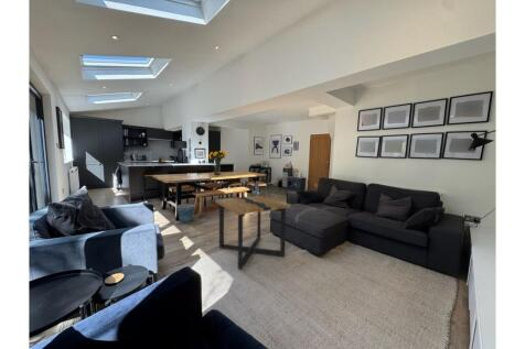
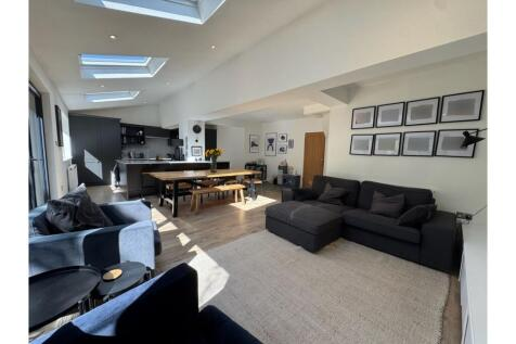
- side table [214,195,292,271]
- bucket [175,203,195,225]
